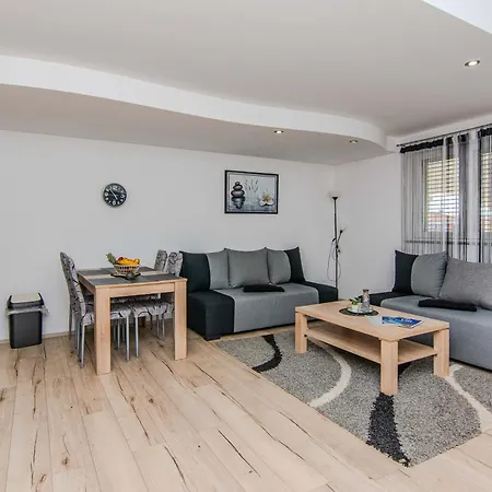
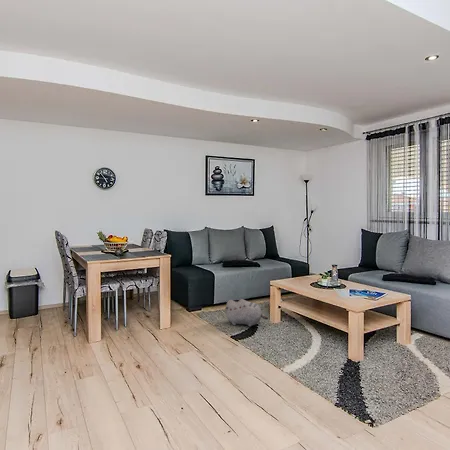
+ plush toy [224,298,269,327]
